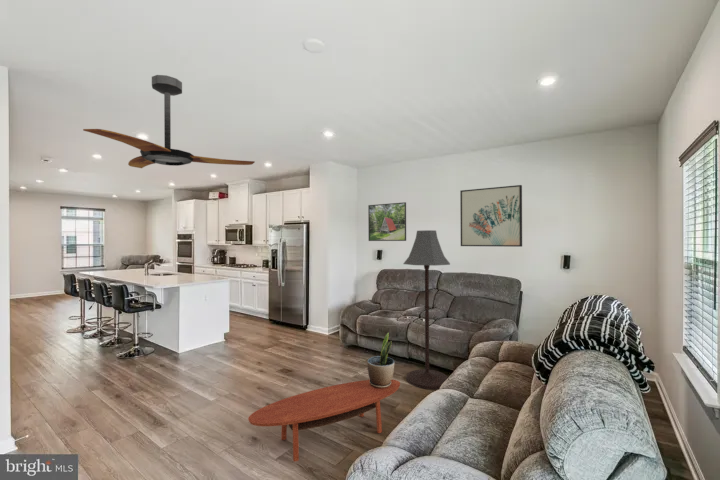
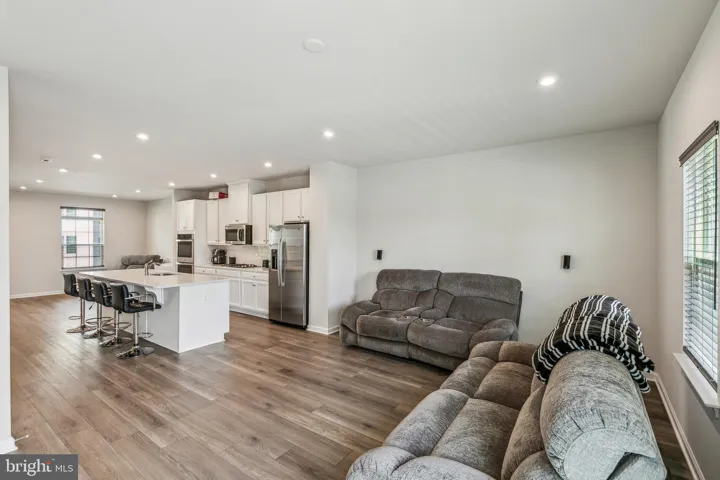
- floor lamp [402,229,451,390]
- wall art [459,184,523,248]
- coffee table [247,379,401,462]
- potted plant [366,332,395,388]
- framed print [367,201,407,242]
- ceiling fan [82,74,256,169]
